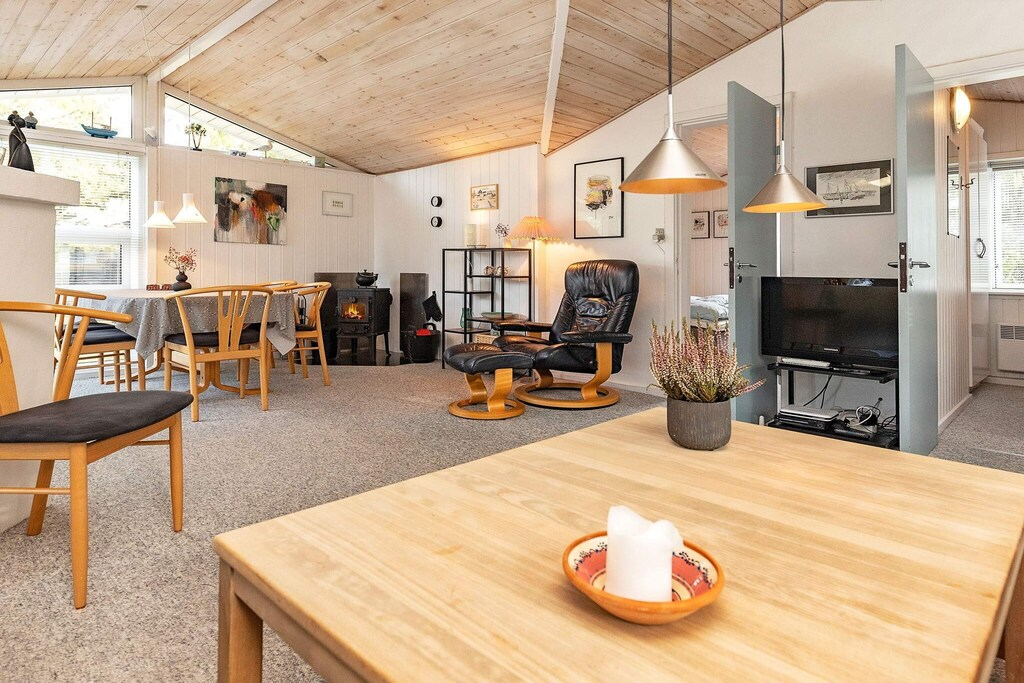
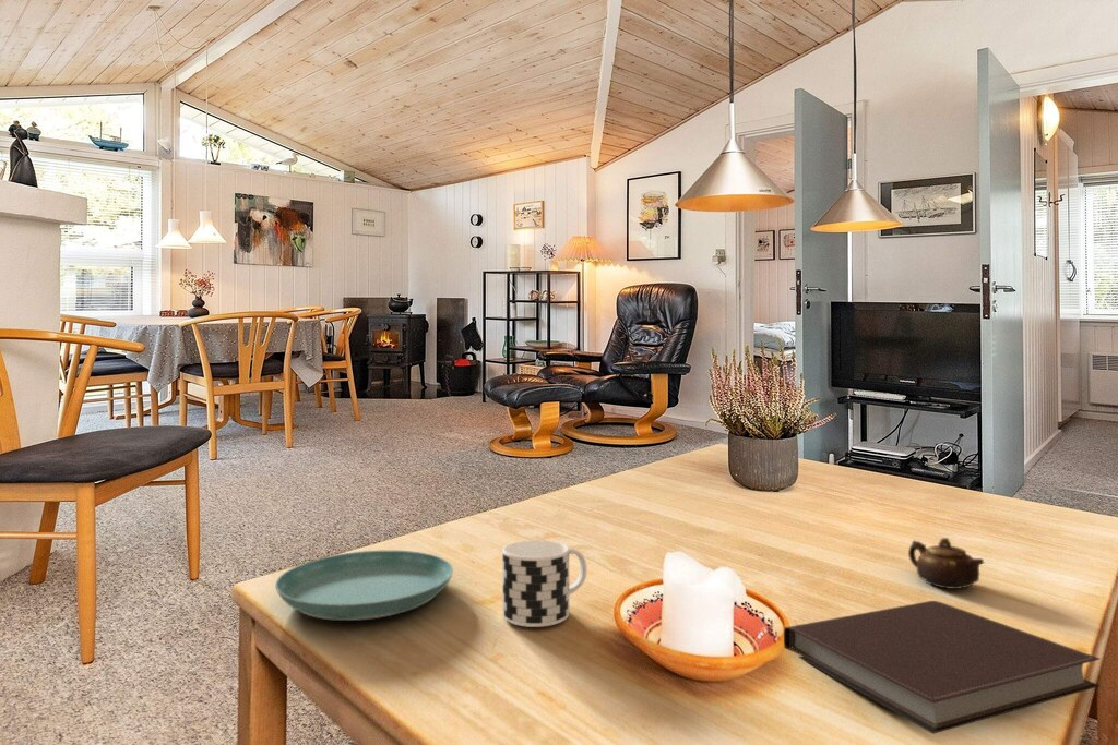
+ saucer [274,550,454,622]
+ cup [501,539,588,628]
+ teapot [907,537,985,590]
+ notebook [783,600,1101,735]
